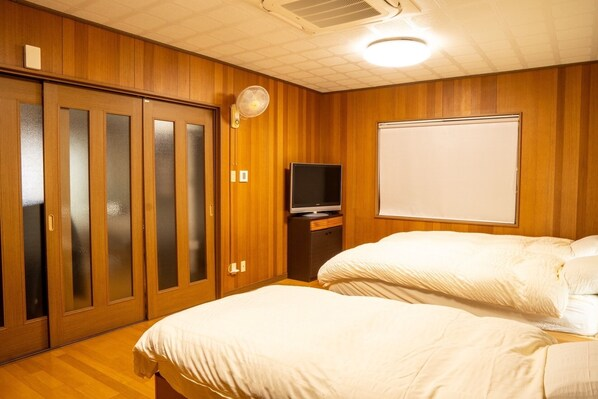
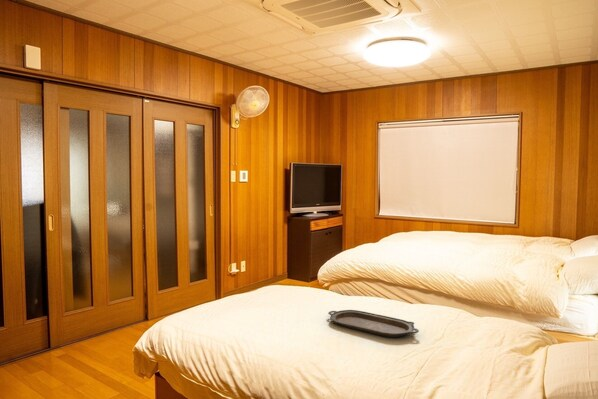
+ serving tray [327,309,420,338]
